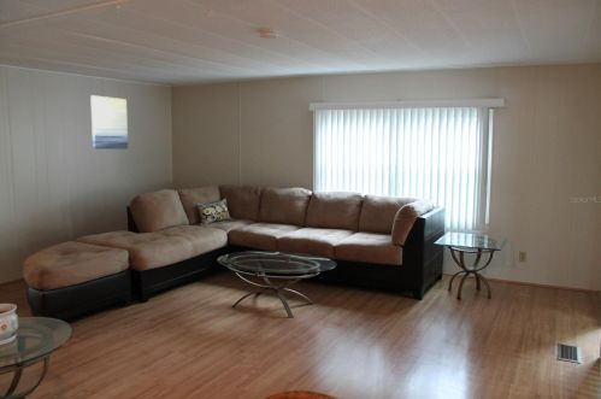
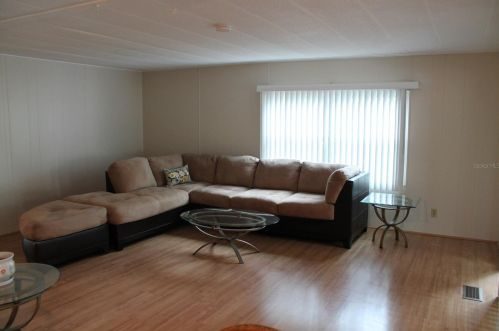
- wall art [89,94,129,149]
